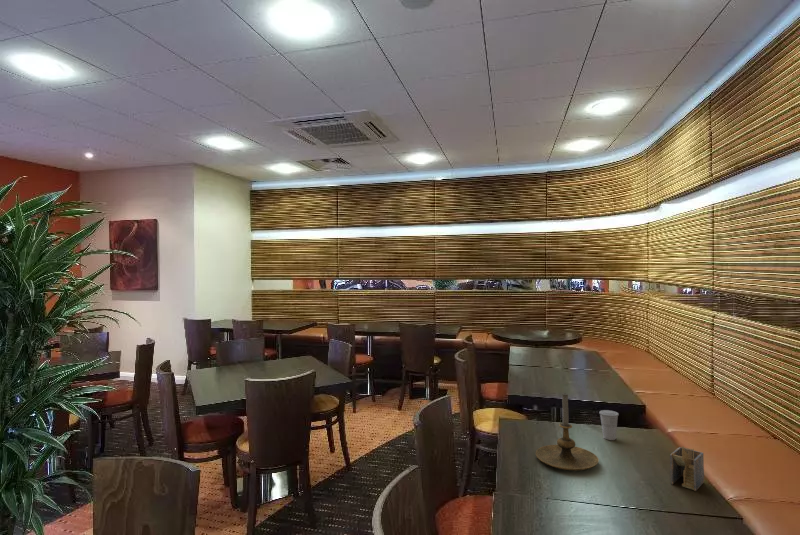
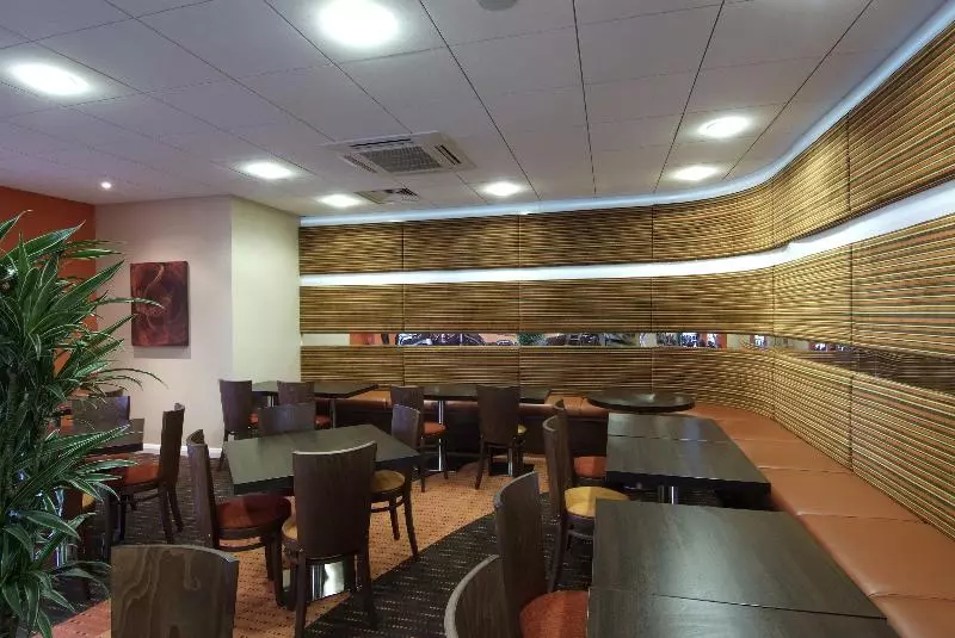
- cup [598,409,620,441]
- napkin holder [669,445,705,492]
- candle holder [535,392,600,471]
